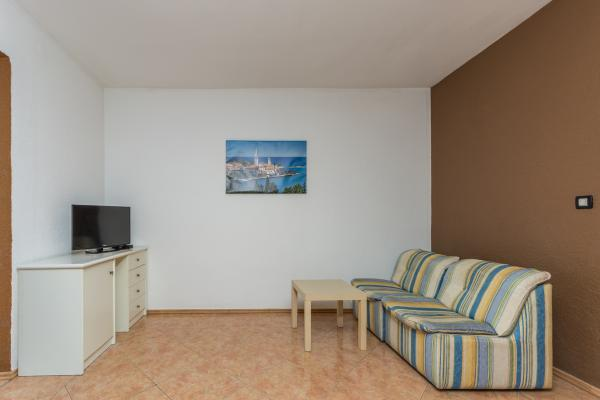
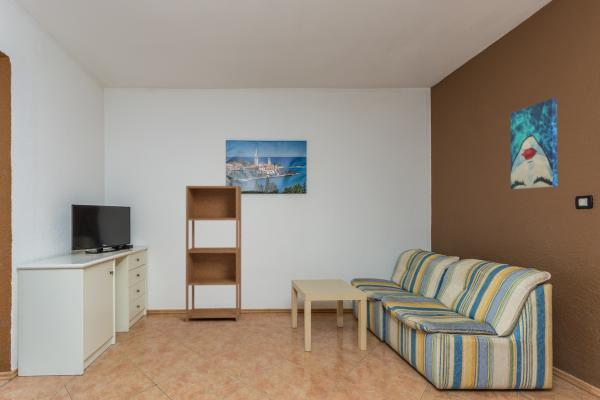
+ bookcase [185,185,242,323]
+ wall art [509,97,558,190]
